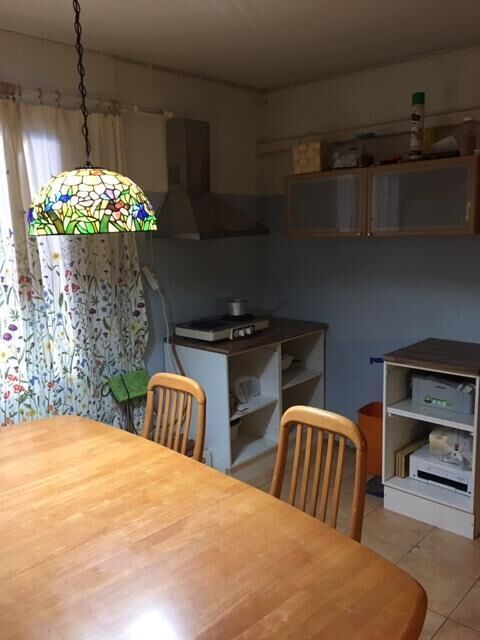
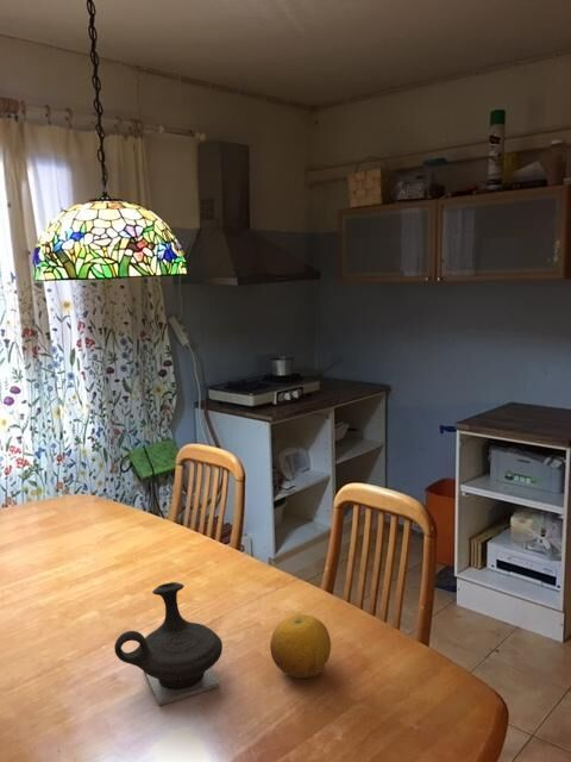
+ teapot [113,581,224,706]
+ fruit [269,613,332,679]
